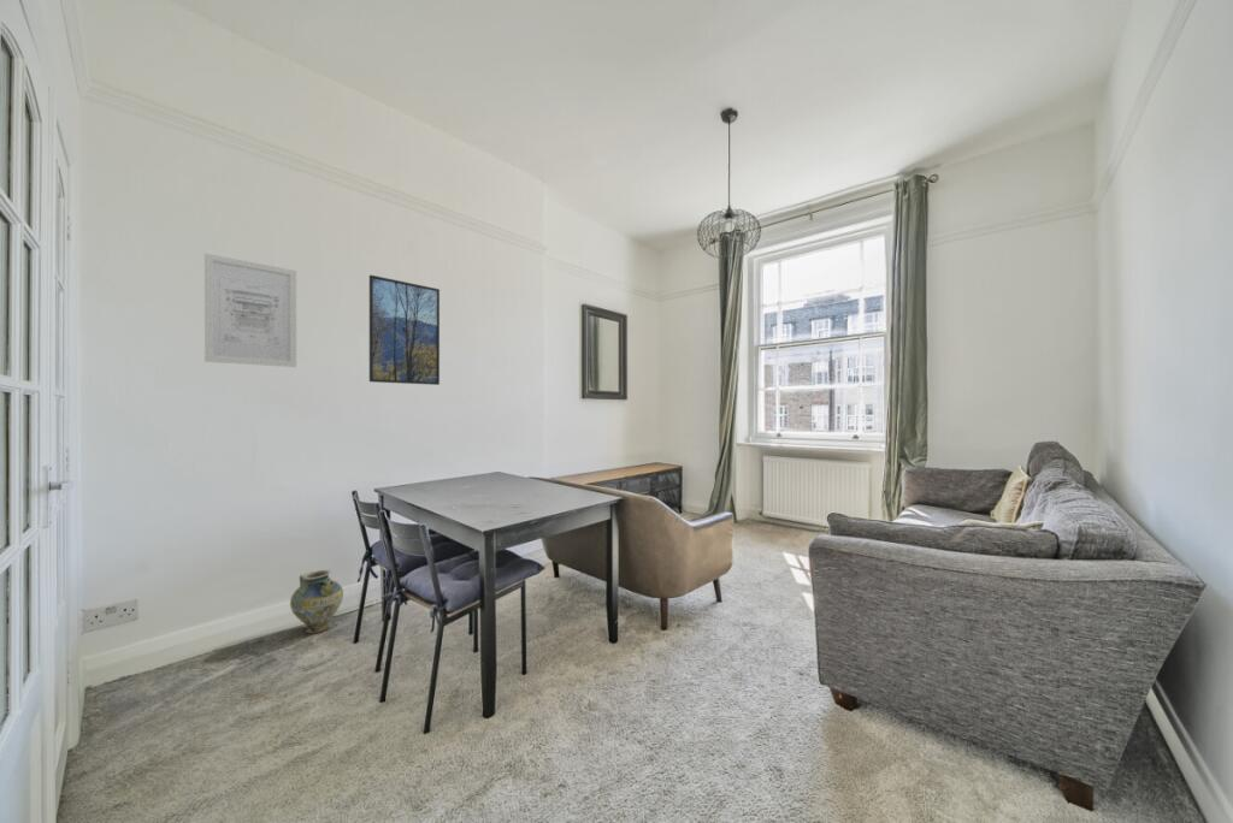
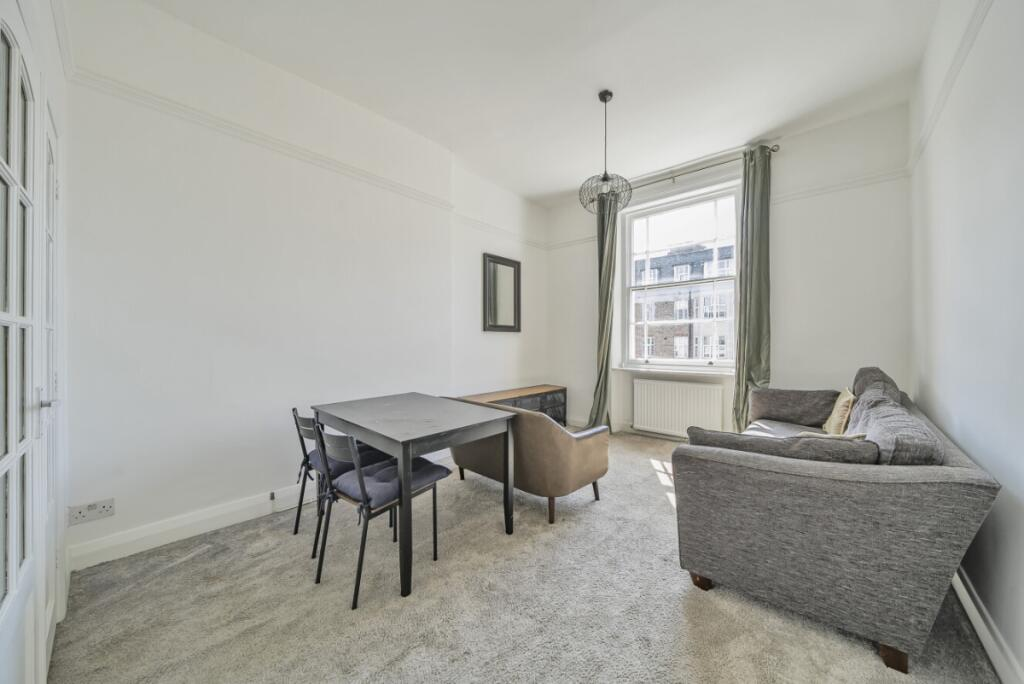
- wall art [203,253,297,368]
- ceramic jug [289,569,344,635]
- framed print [368,274,441,386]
